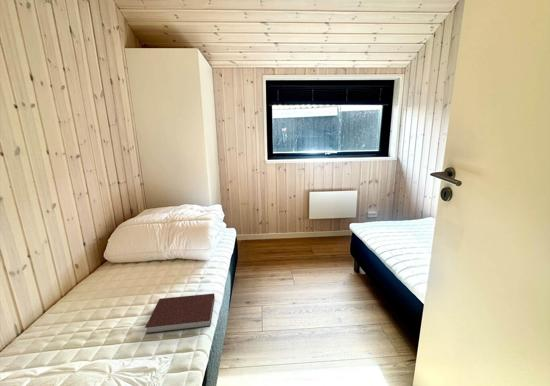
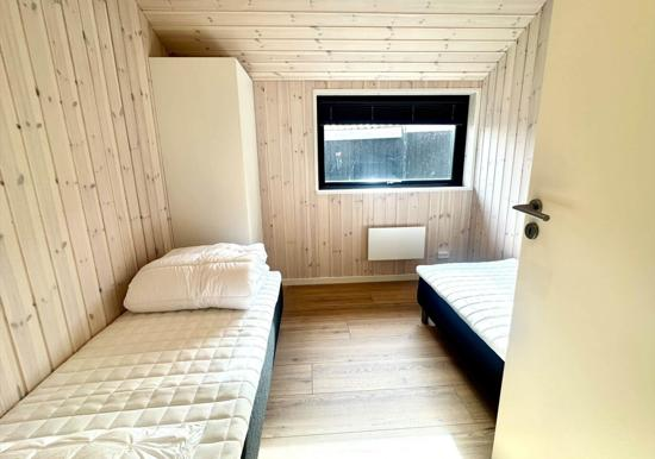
- notebook [144,293,216,335]
